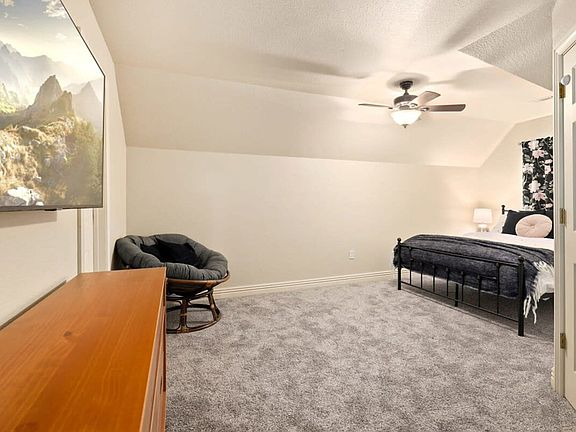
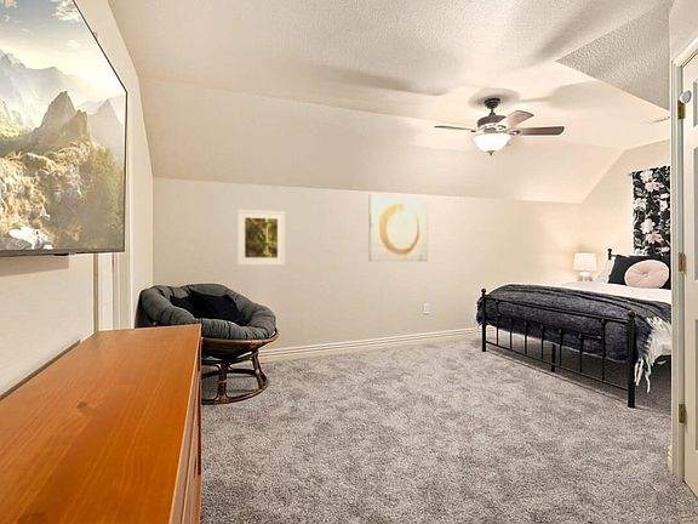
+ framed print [236,209,286,267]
+ wall art [367,193,429,262]
